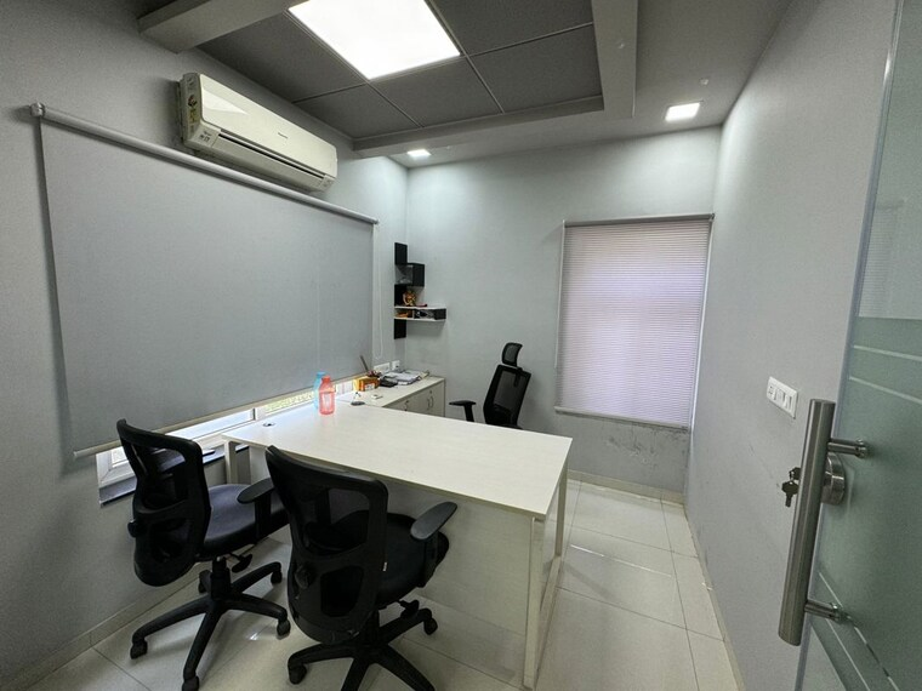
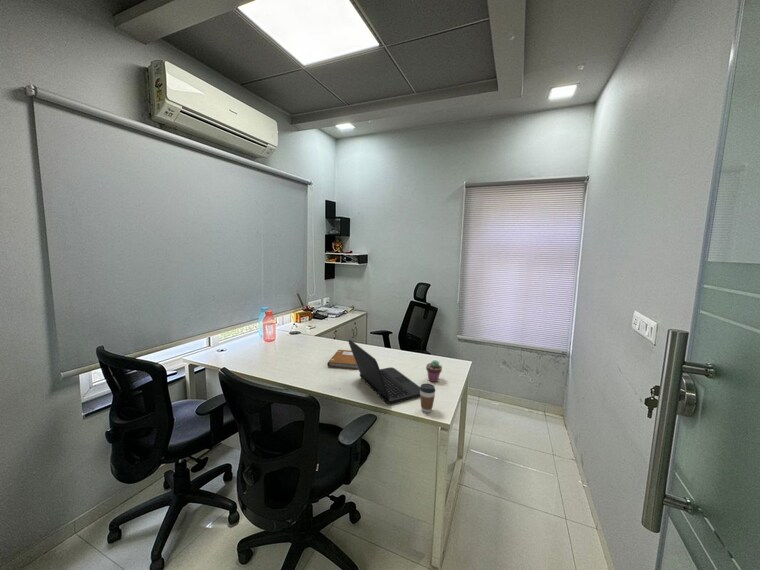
+ potted succulent [425,359,443,383]
+ coffee cup [419,382,437,414]
+ notebook [326,349,359,371]
+ laptop [348,339,421,405]
